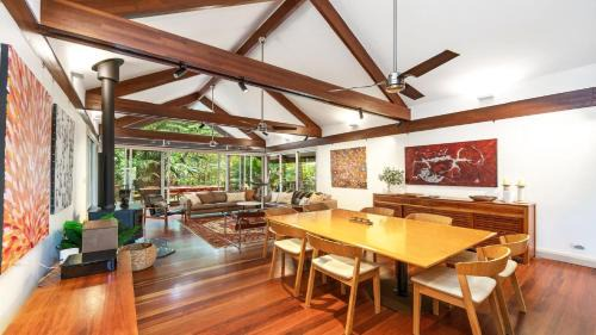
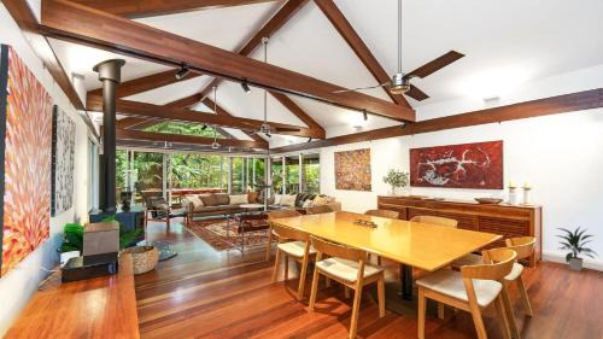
+ indoor plant [555,226,599,273]
